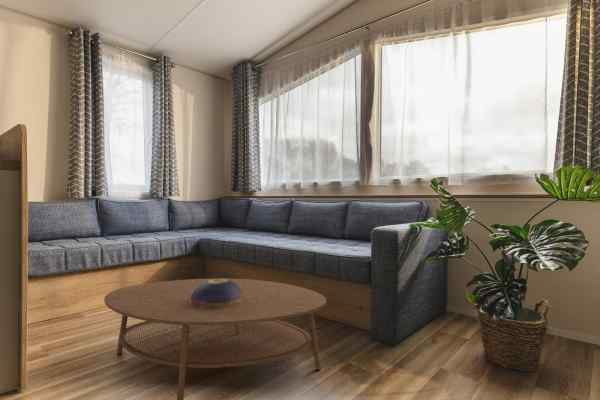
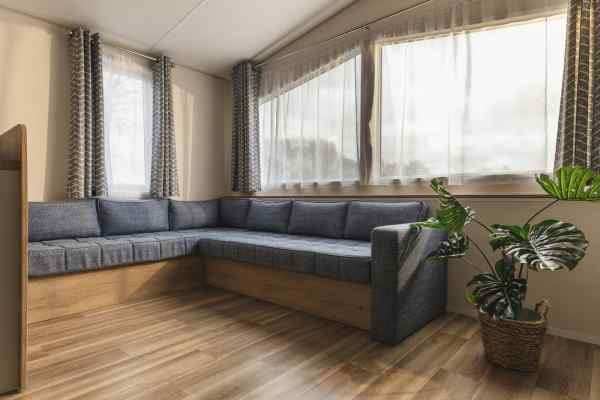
- decorative bowl [190,278,244,310]
- coffee table [103,277,327,400]
